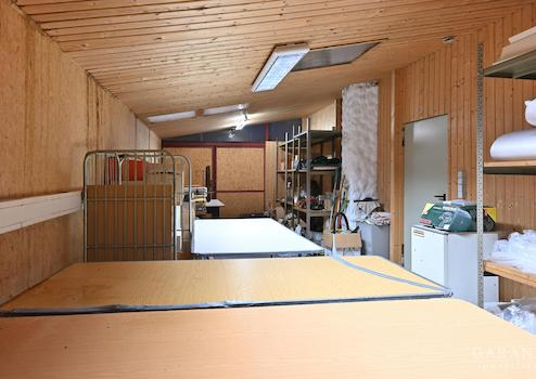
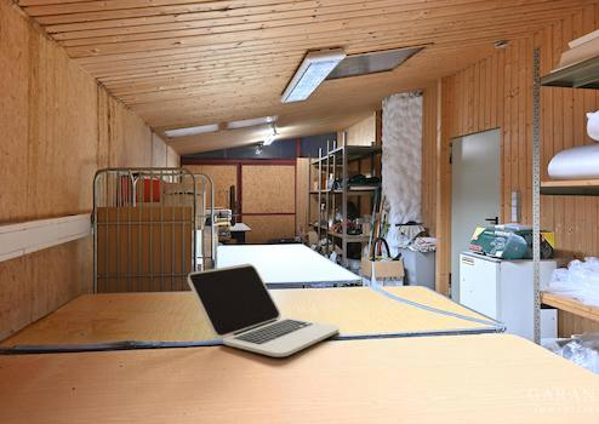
+ laptop [187,263,340,357]
